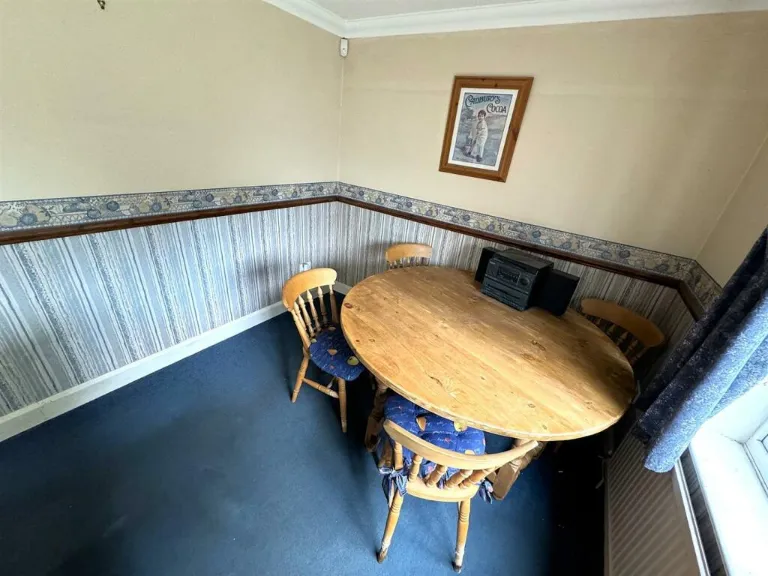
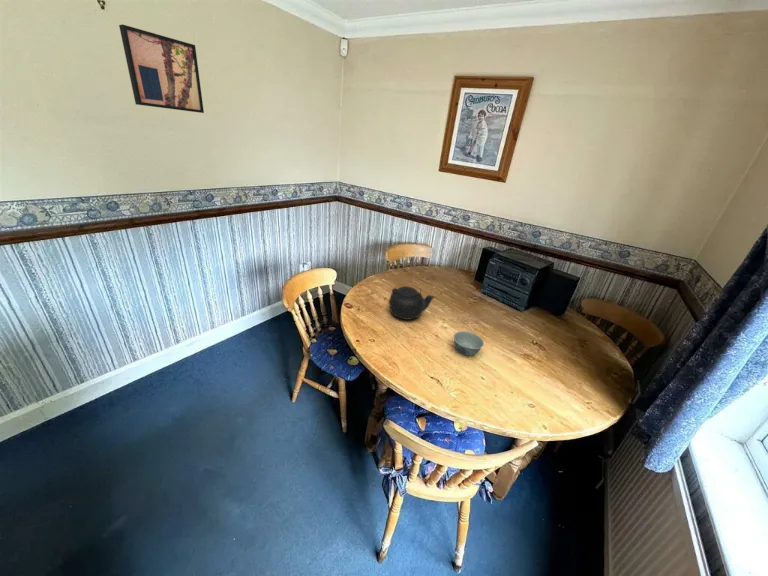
+ wall art [118,23,205,114]
+ teapot [388,284,435,321]
+ bowl [453,330,485,357]
